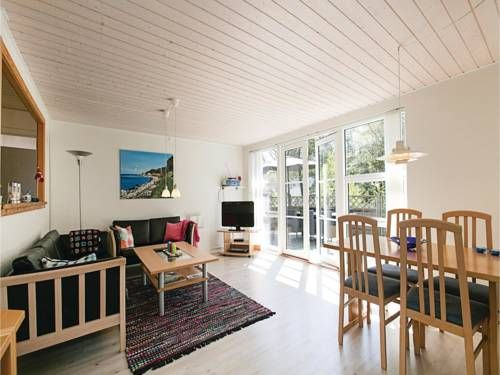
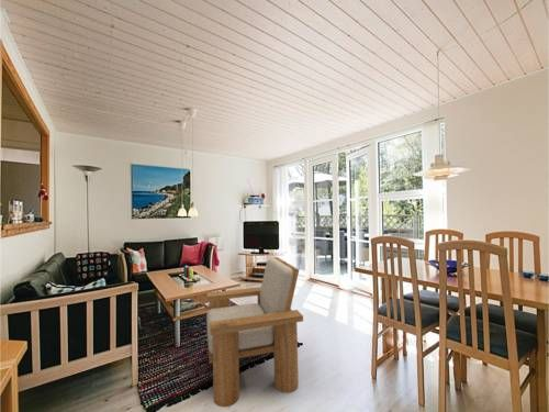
+ armchair [205,256,304,409]
